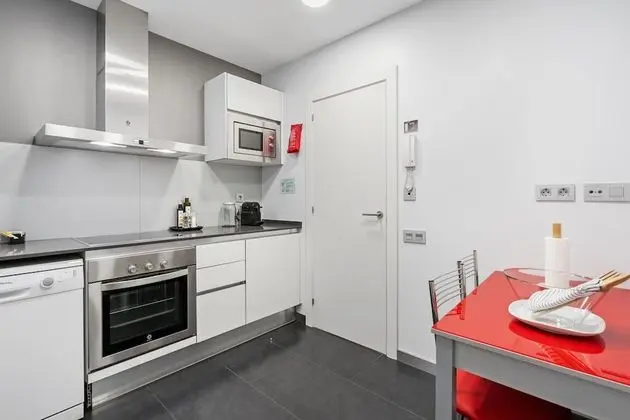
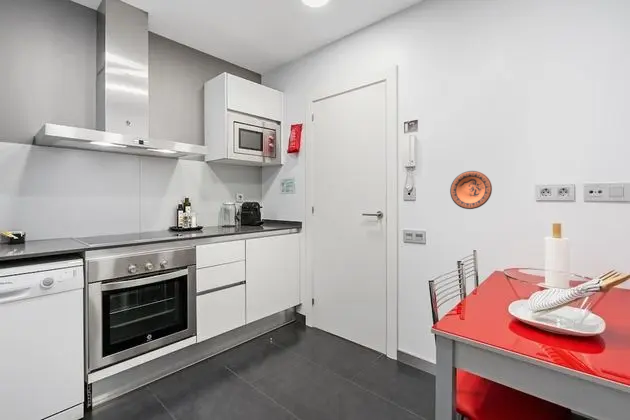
+ decorative plate [449,170,493,210]
